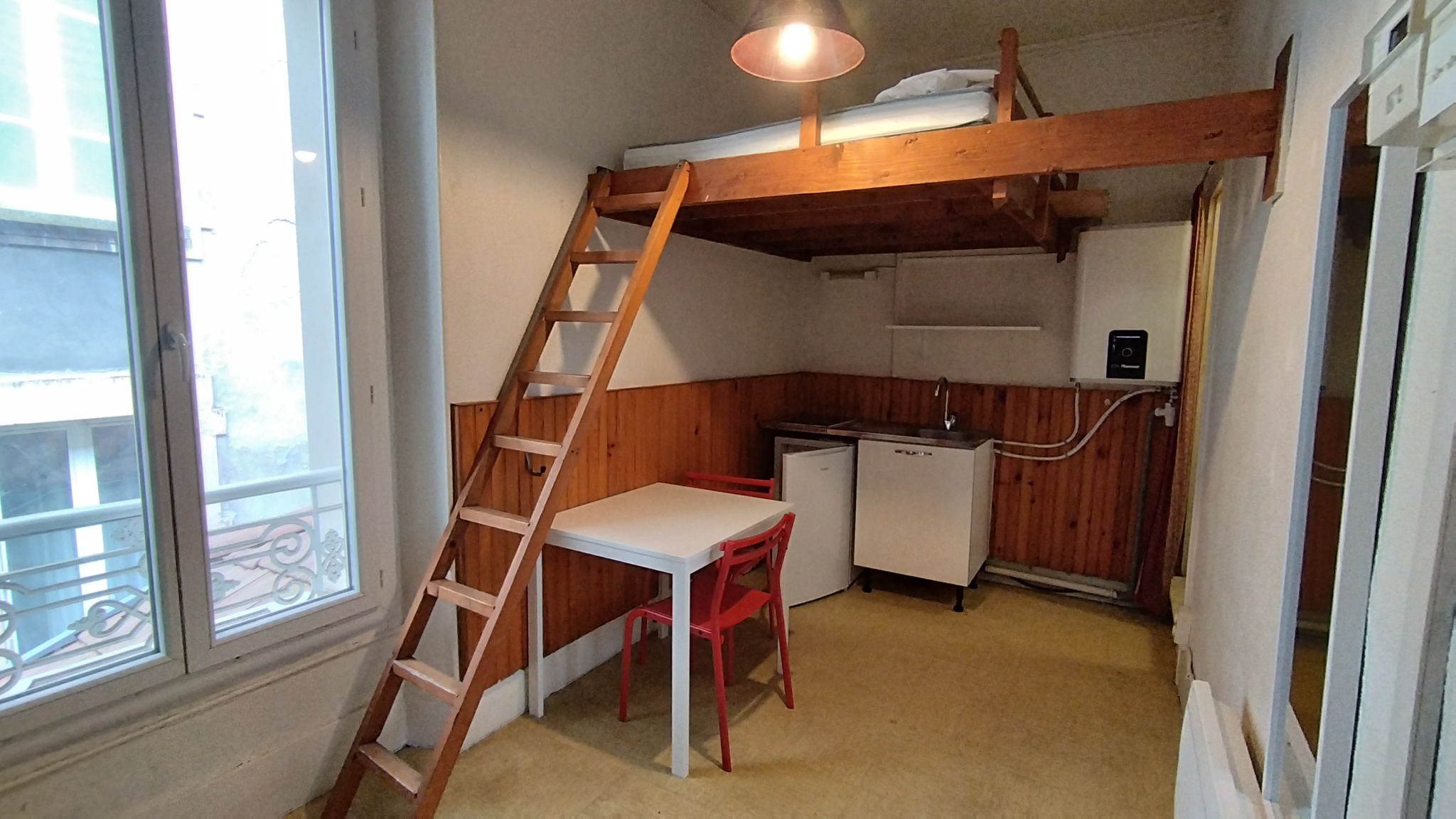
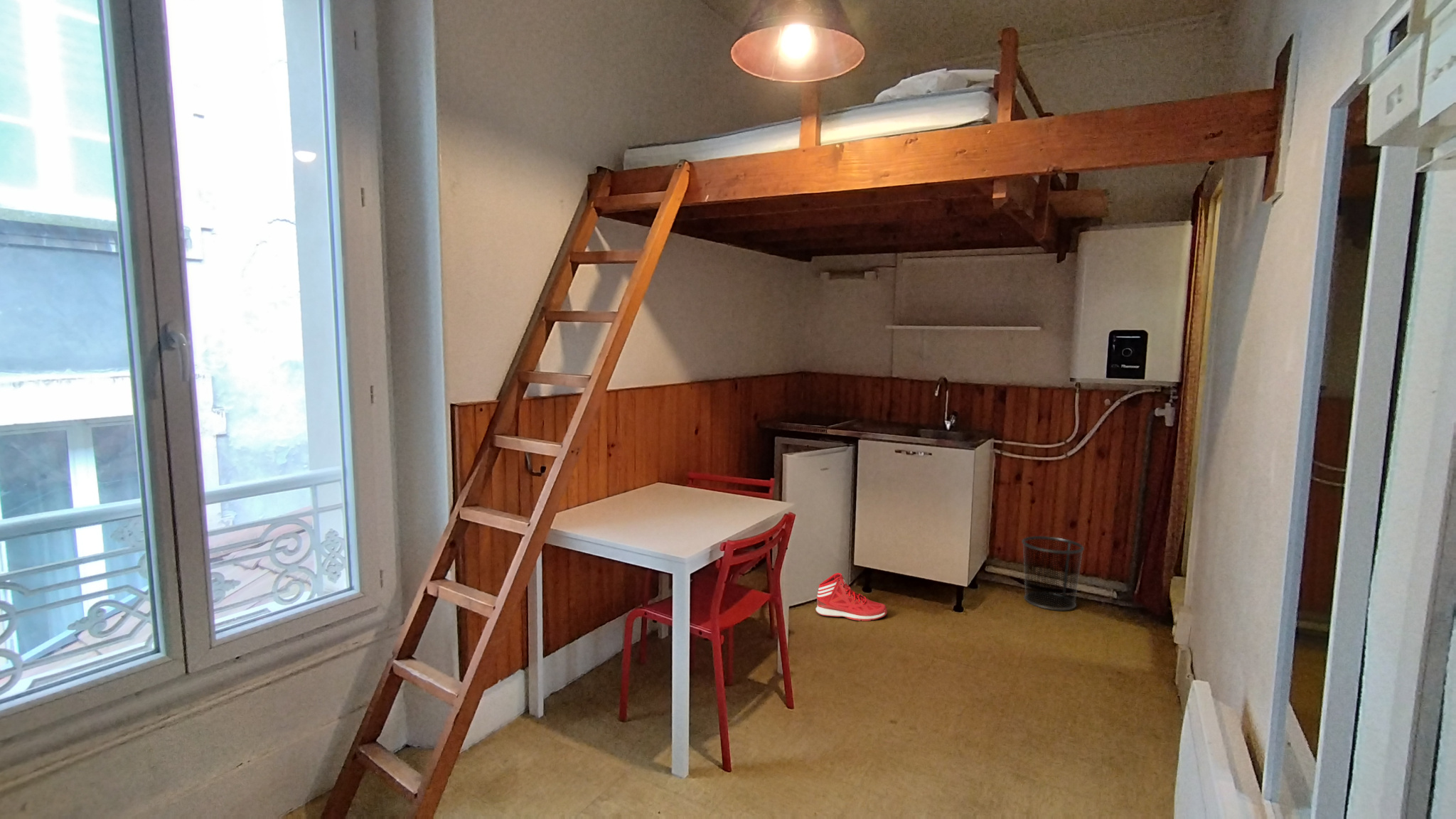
+ waste bin [1021,535,1085,611]
+ sneaker [815,572,888,621]
